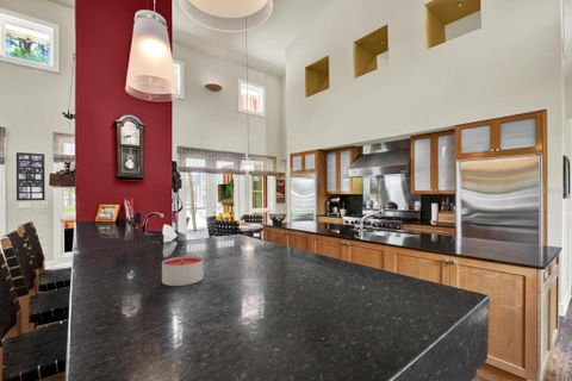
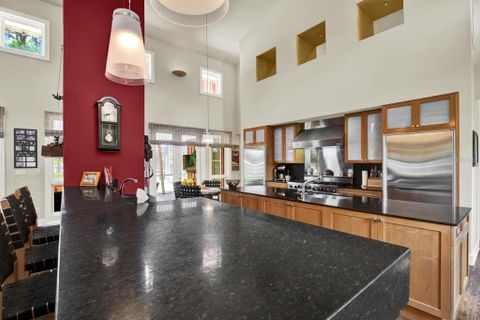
- candle [161,255,204,287]
